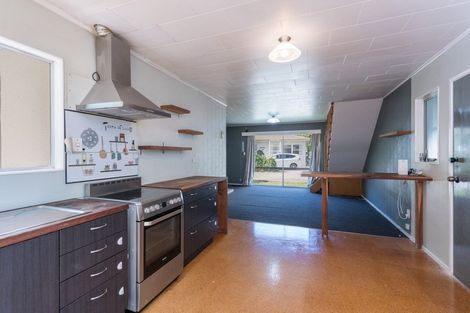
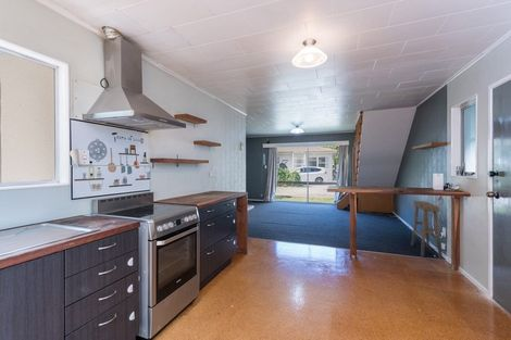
+ stool [410,200,444,261]
